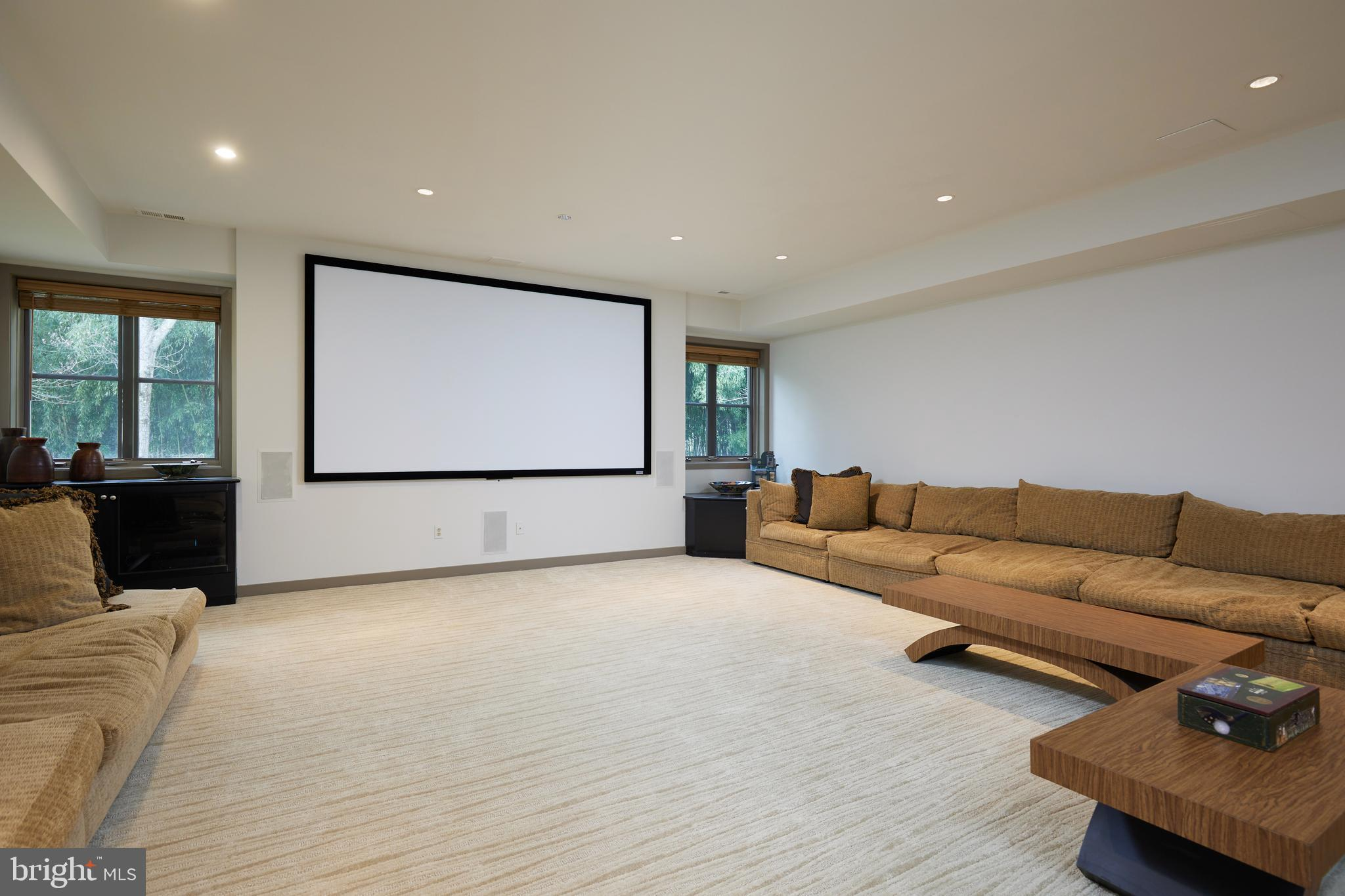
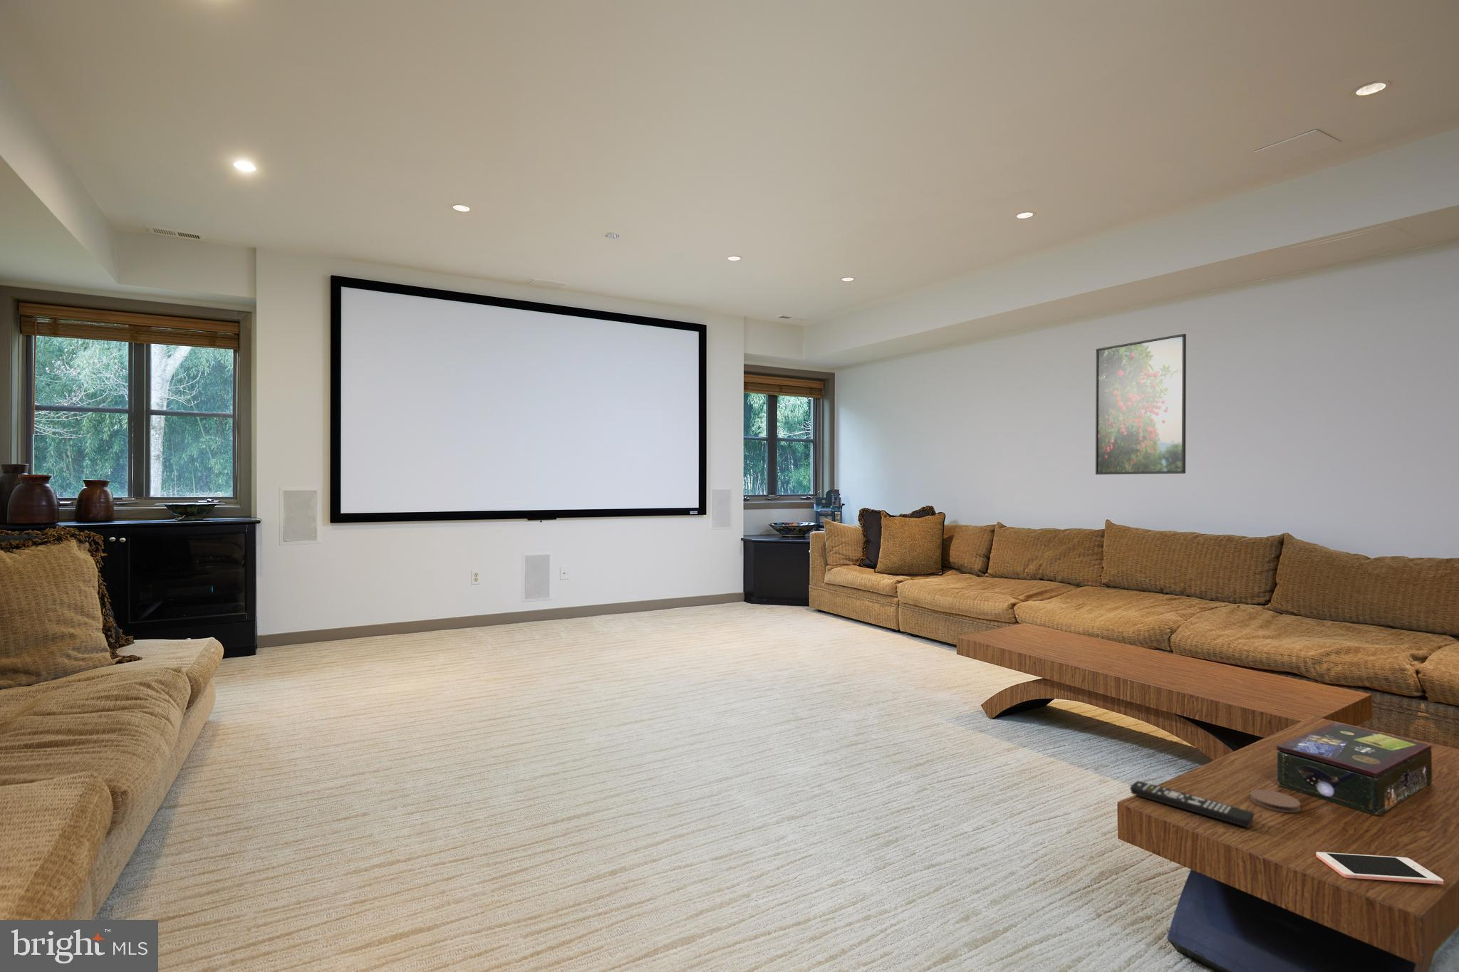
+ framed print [1095,333,1187,475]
+ cell phone [1315,852,1444,885]
+ remote control [1129,780,1255,828]
+ coaster [1250,789,1302,814]
